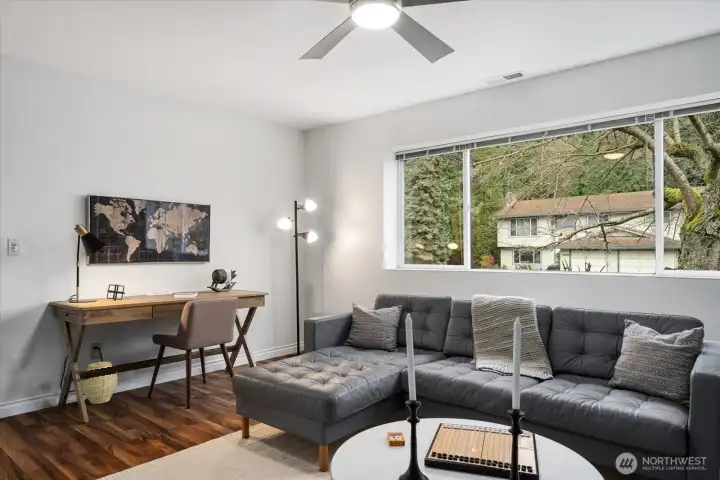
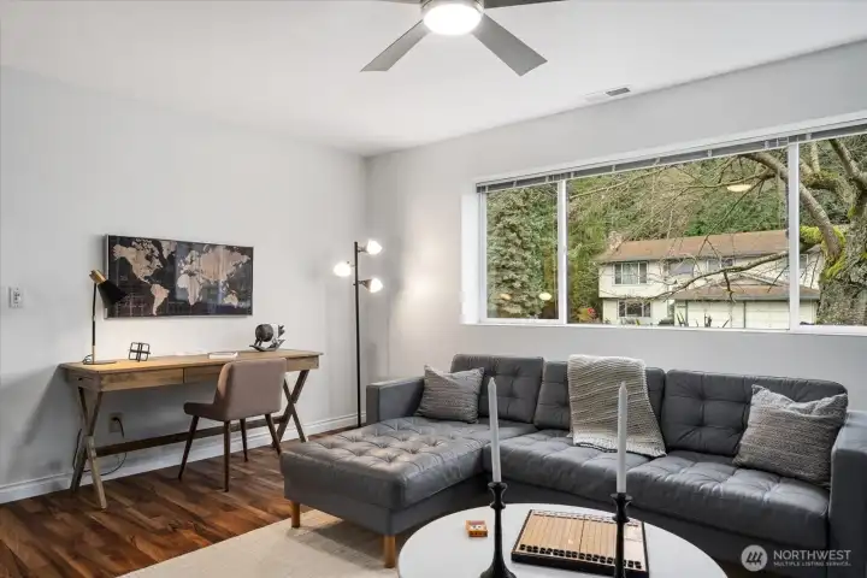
- woven basket [81,361,119,405]
